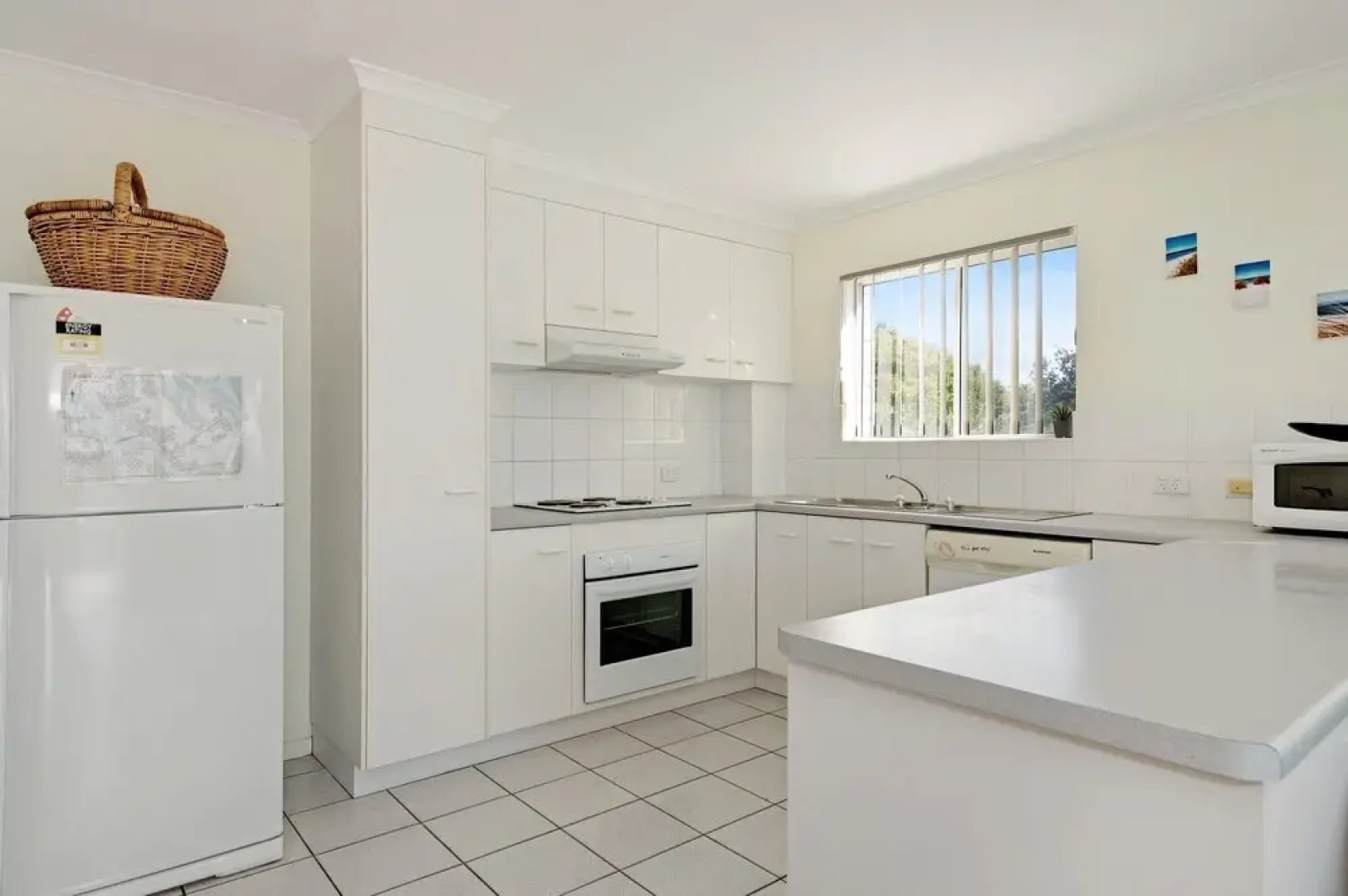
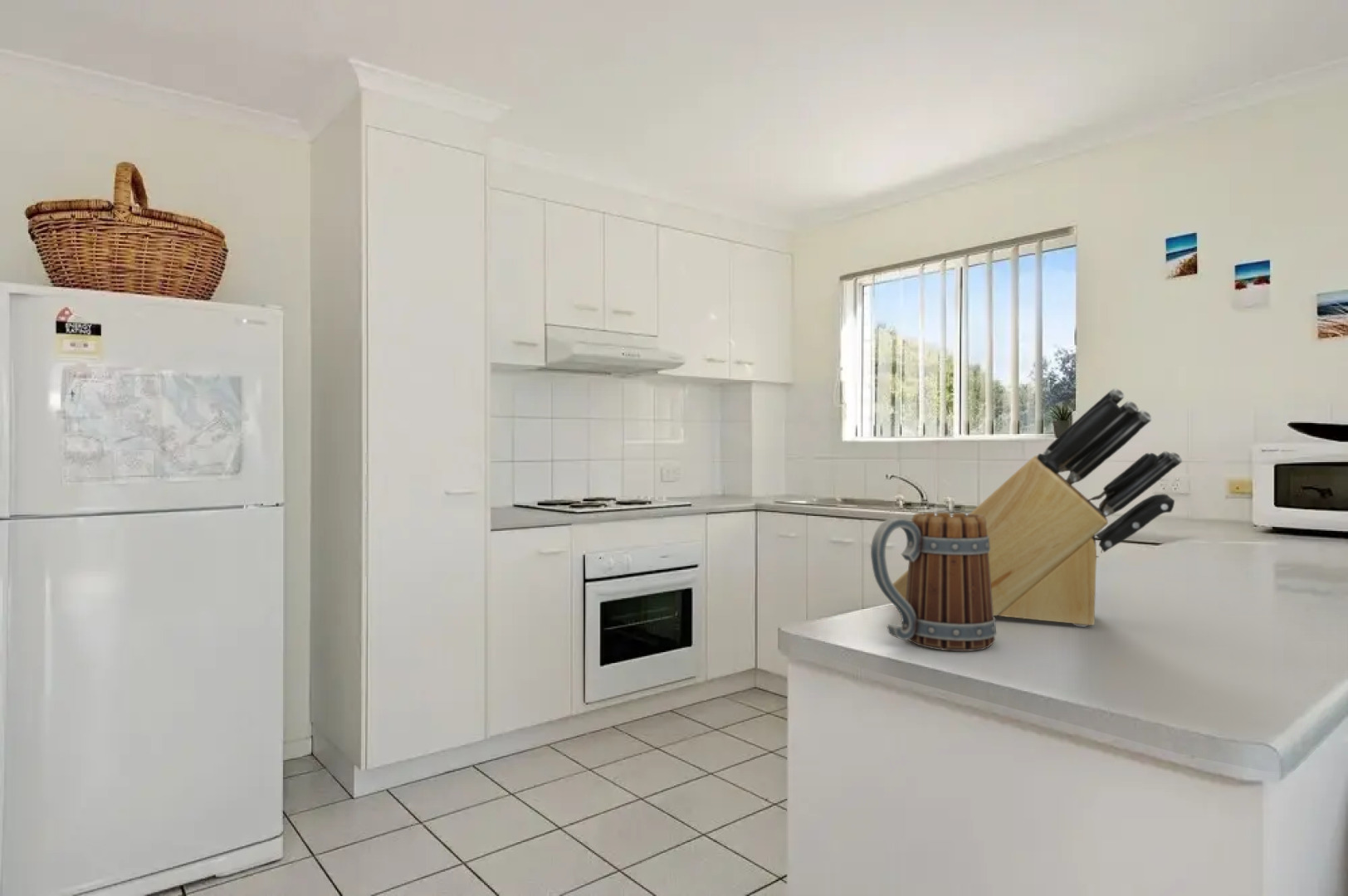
+ mug [870,512,997,652]
+ knife block [892,387,1183,628]
